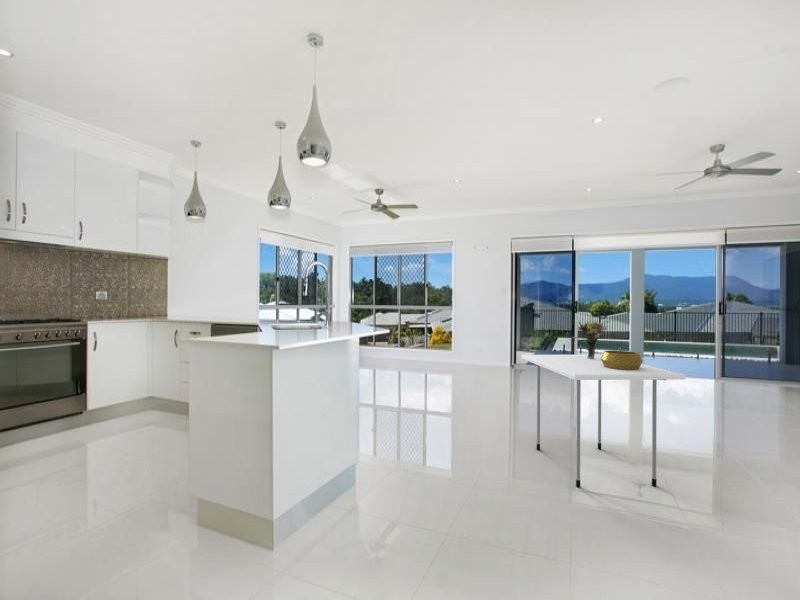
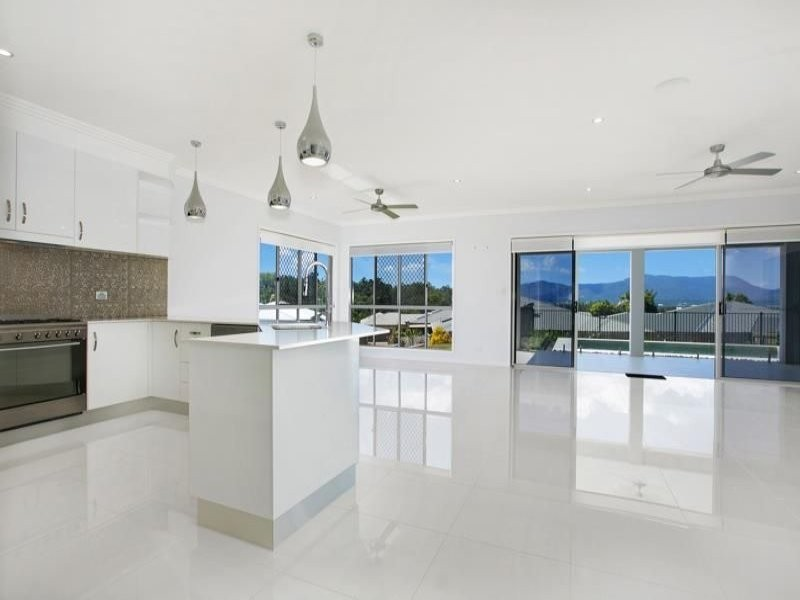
- decorative bowl [600,350,644,370]
- dining table [520,354,687,489]
- bouquet [571,320,608,359]
